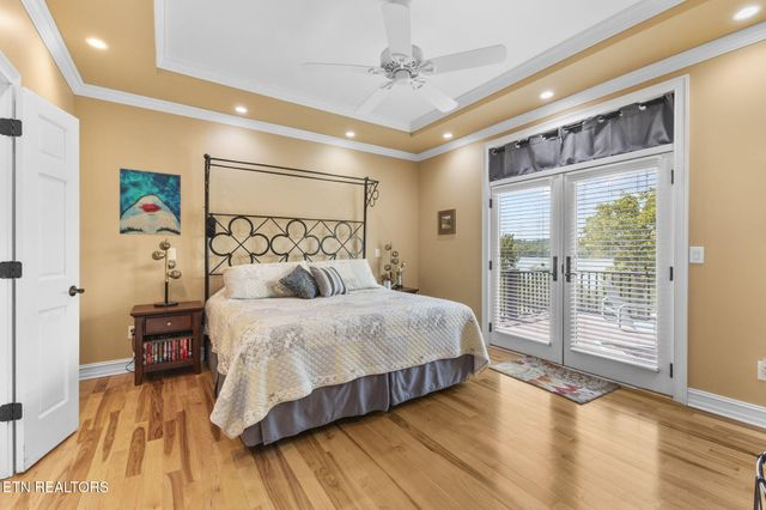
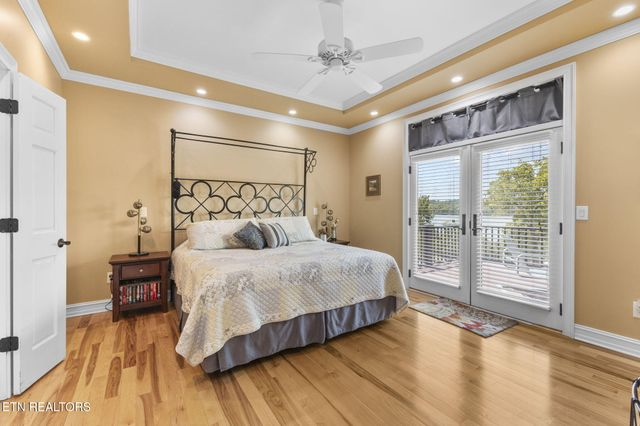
- wall art [118,168,182,237]
